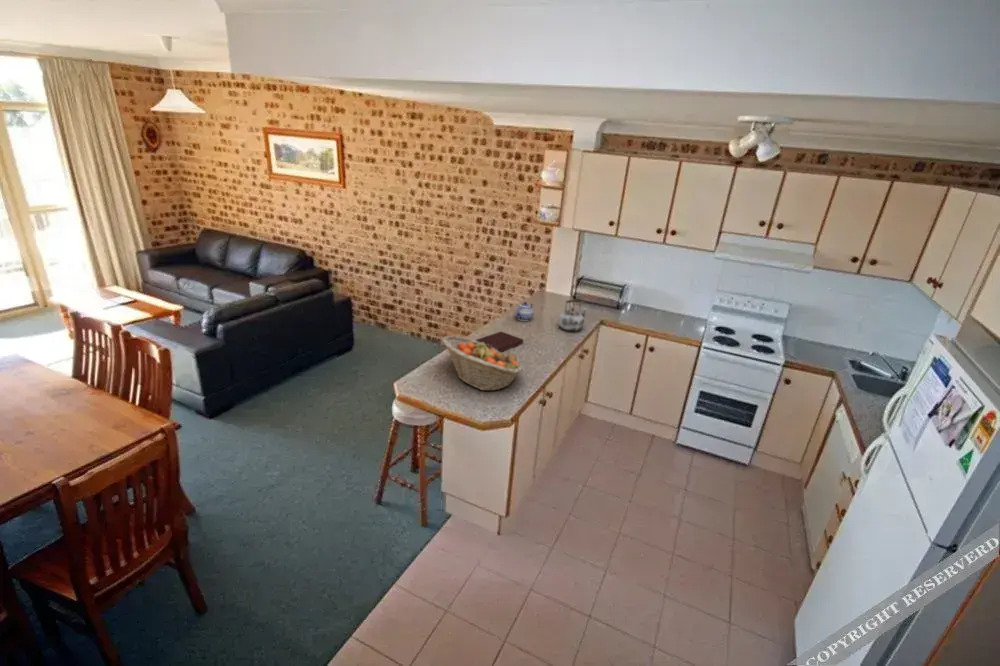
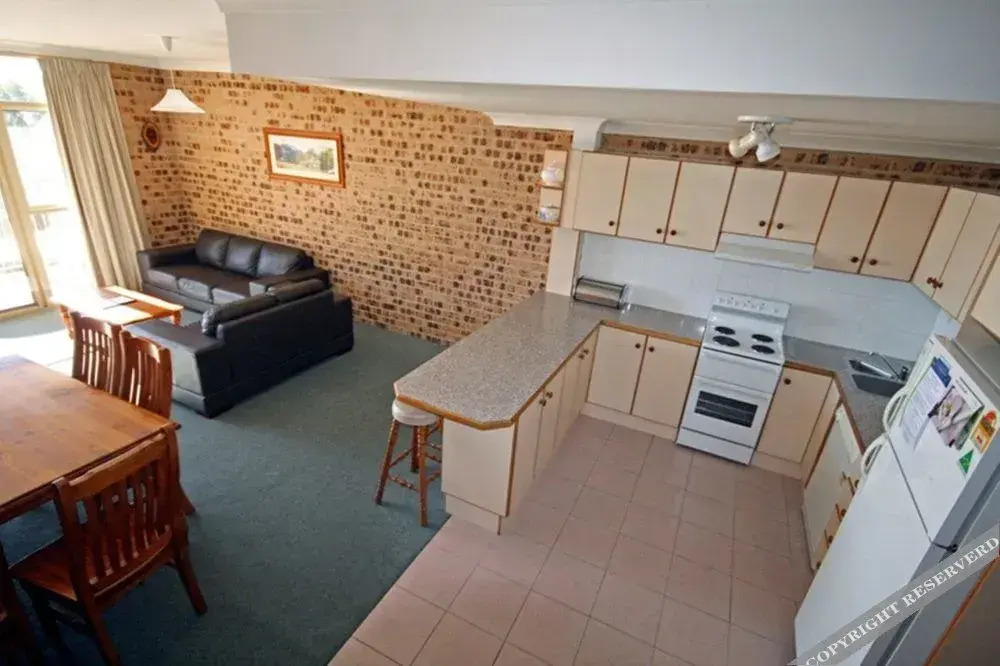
- fruit basket [441,335,524,392]
- kettle [557,297,588,332]
- teapot [514,301,534,322]
- notebook [475,330,524,353]
